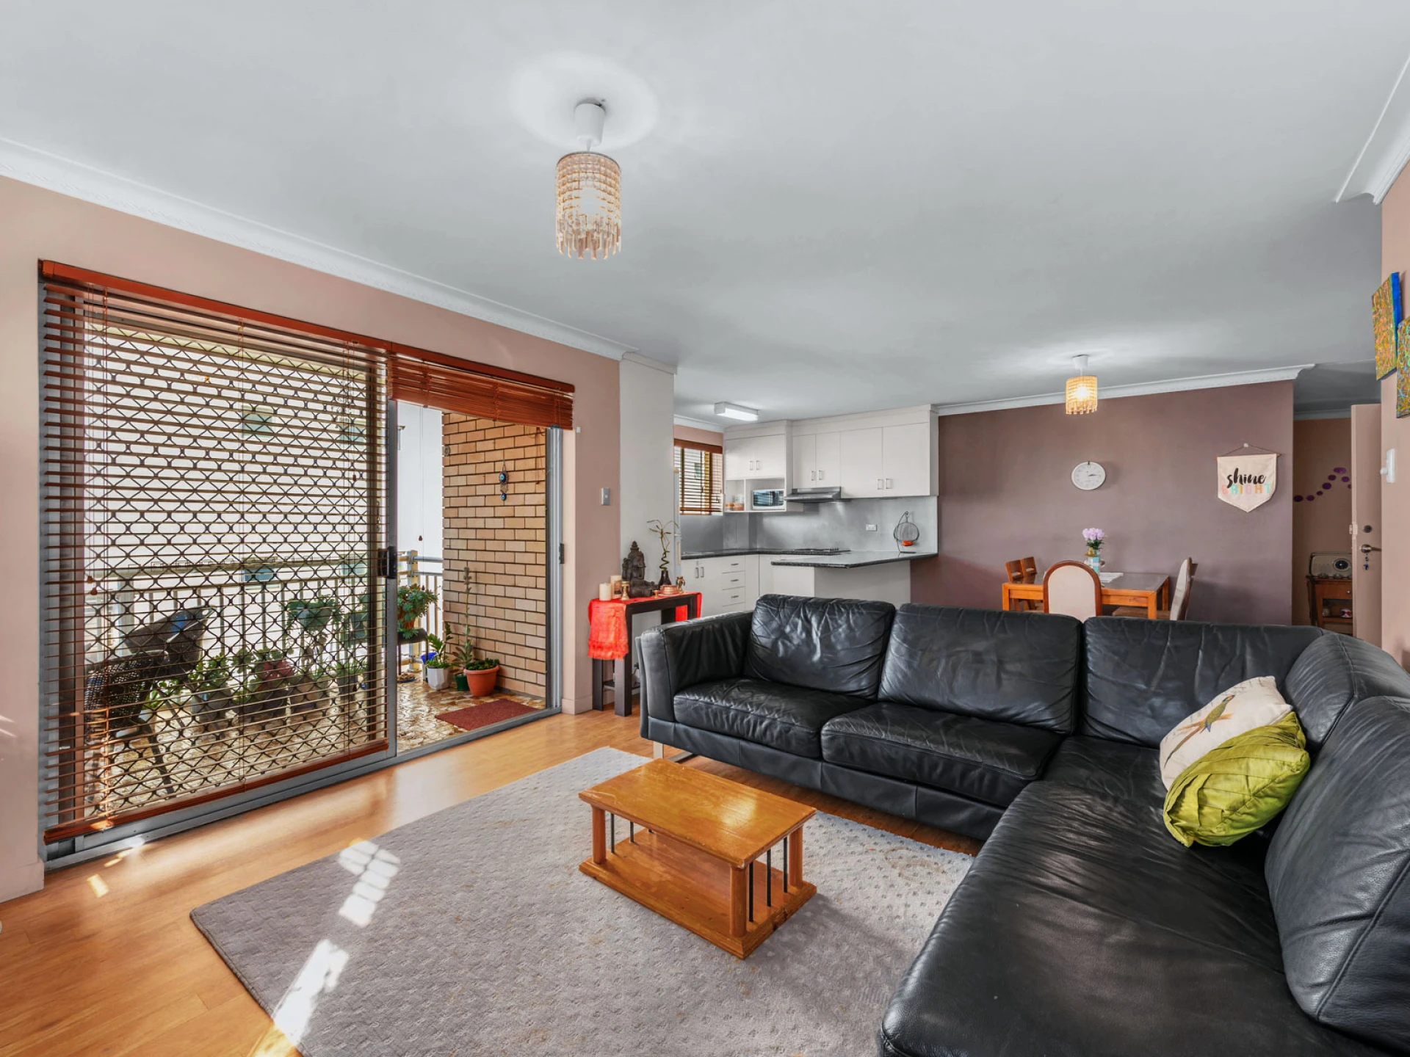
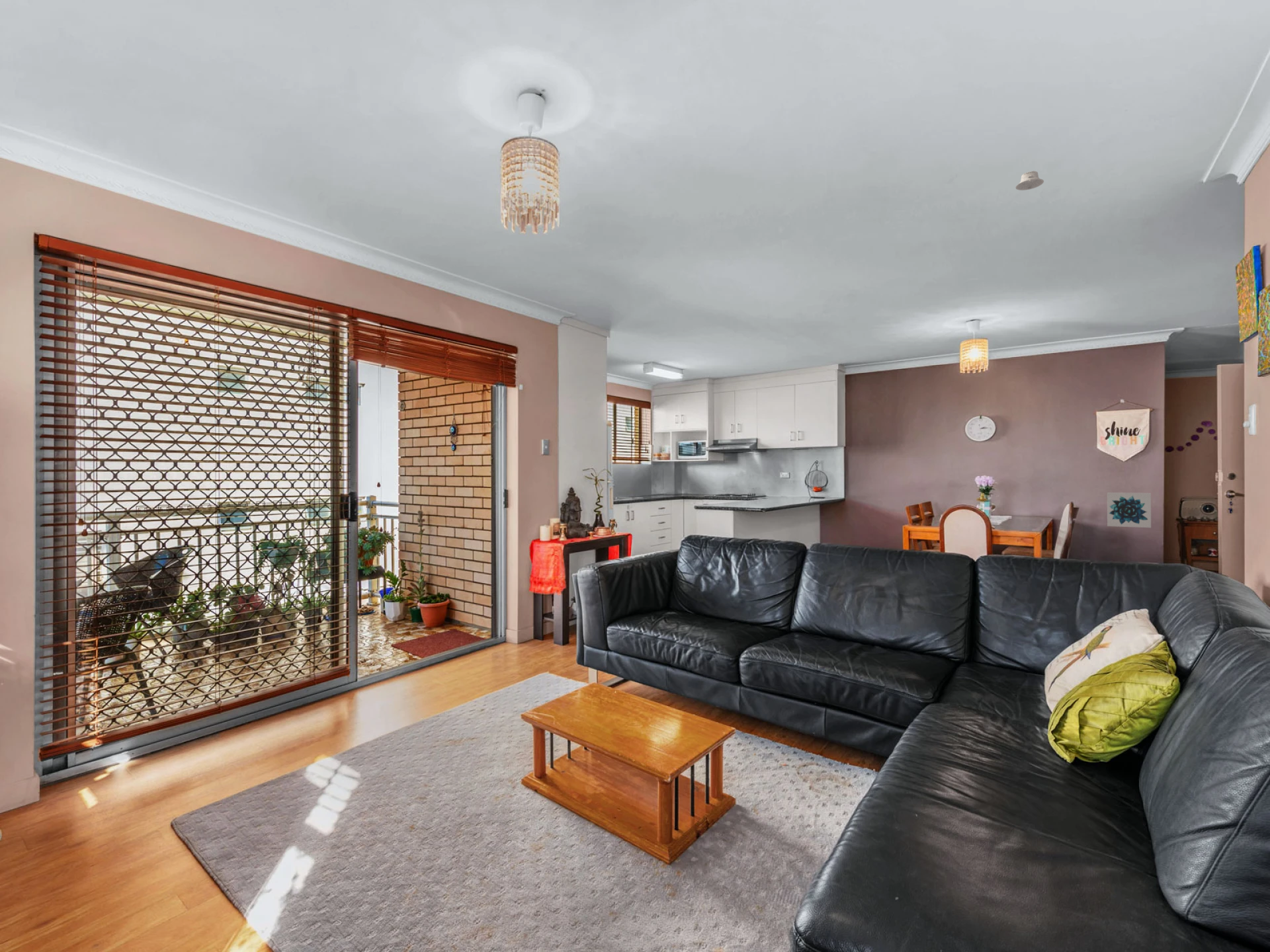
+ wall art [1107,492,1152,528]
+ recessed light [1015,171,1044,191]
